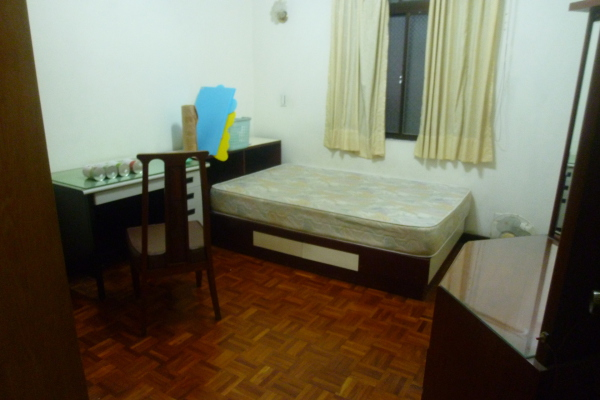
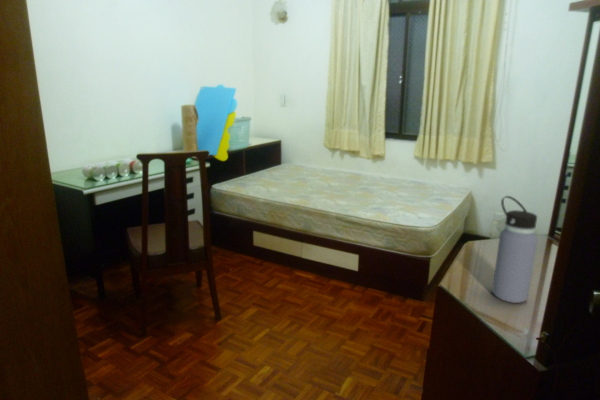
+ water bottle [491,195,539,304]
